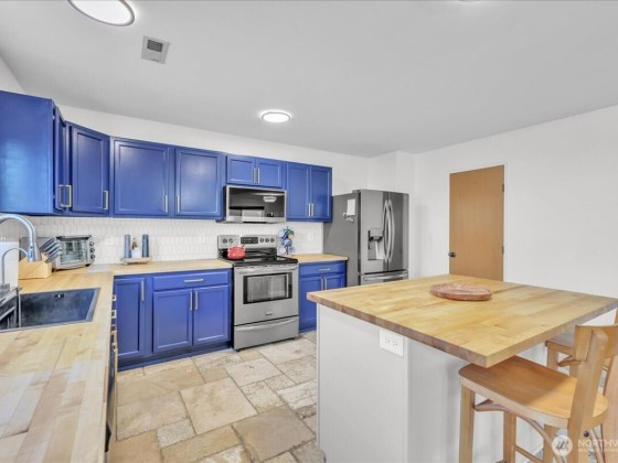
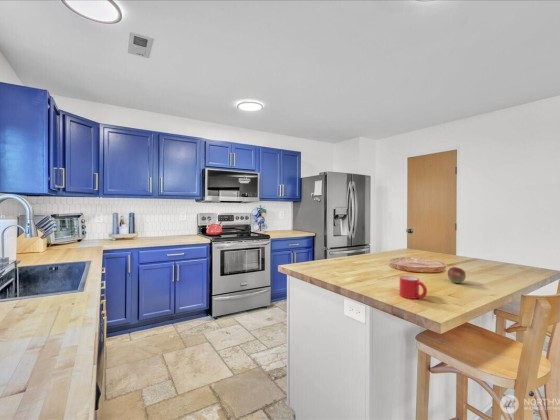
+ mug [398,275,428,300]
+ fruit [447,266,467,284]
